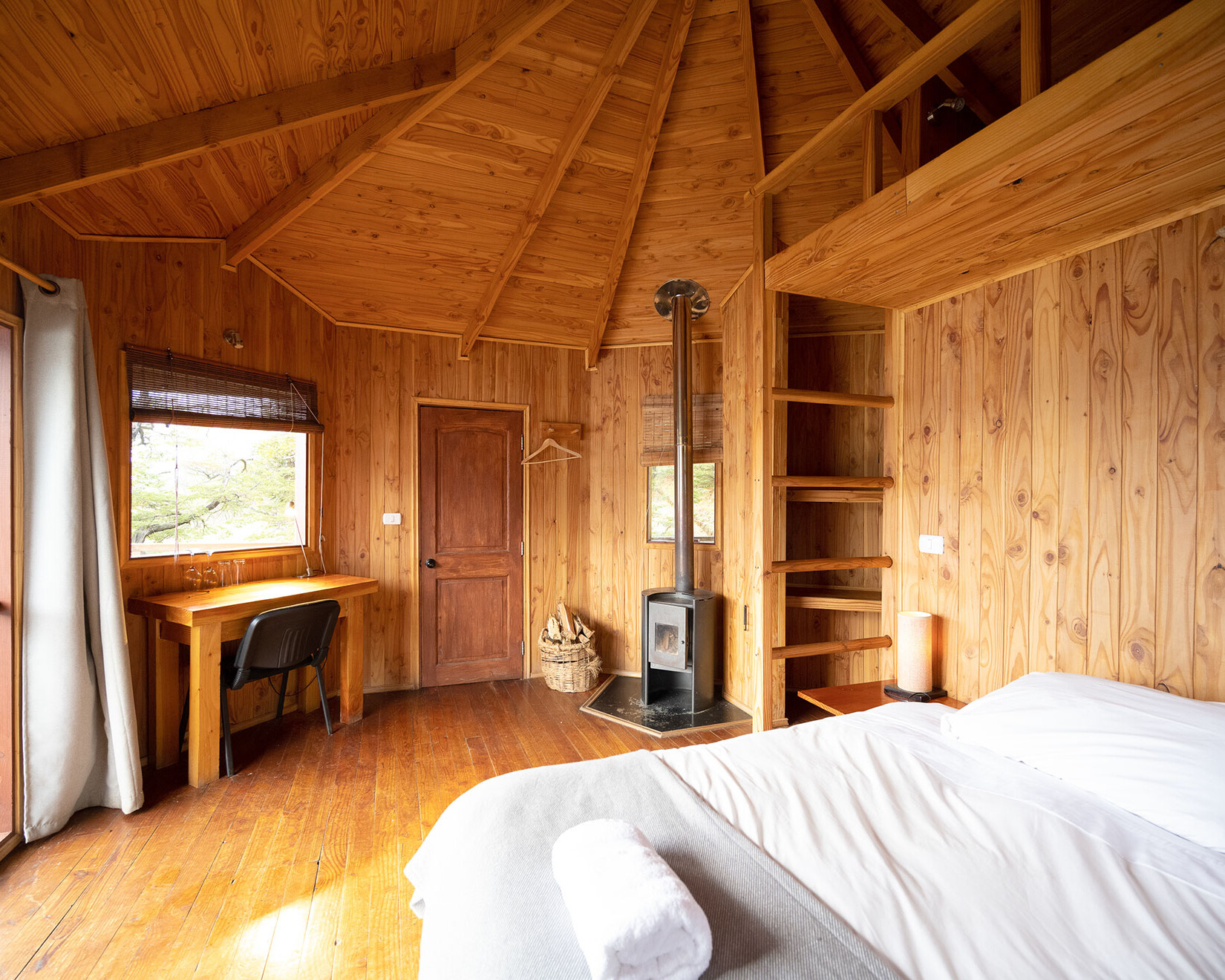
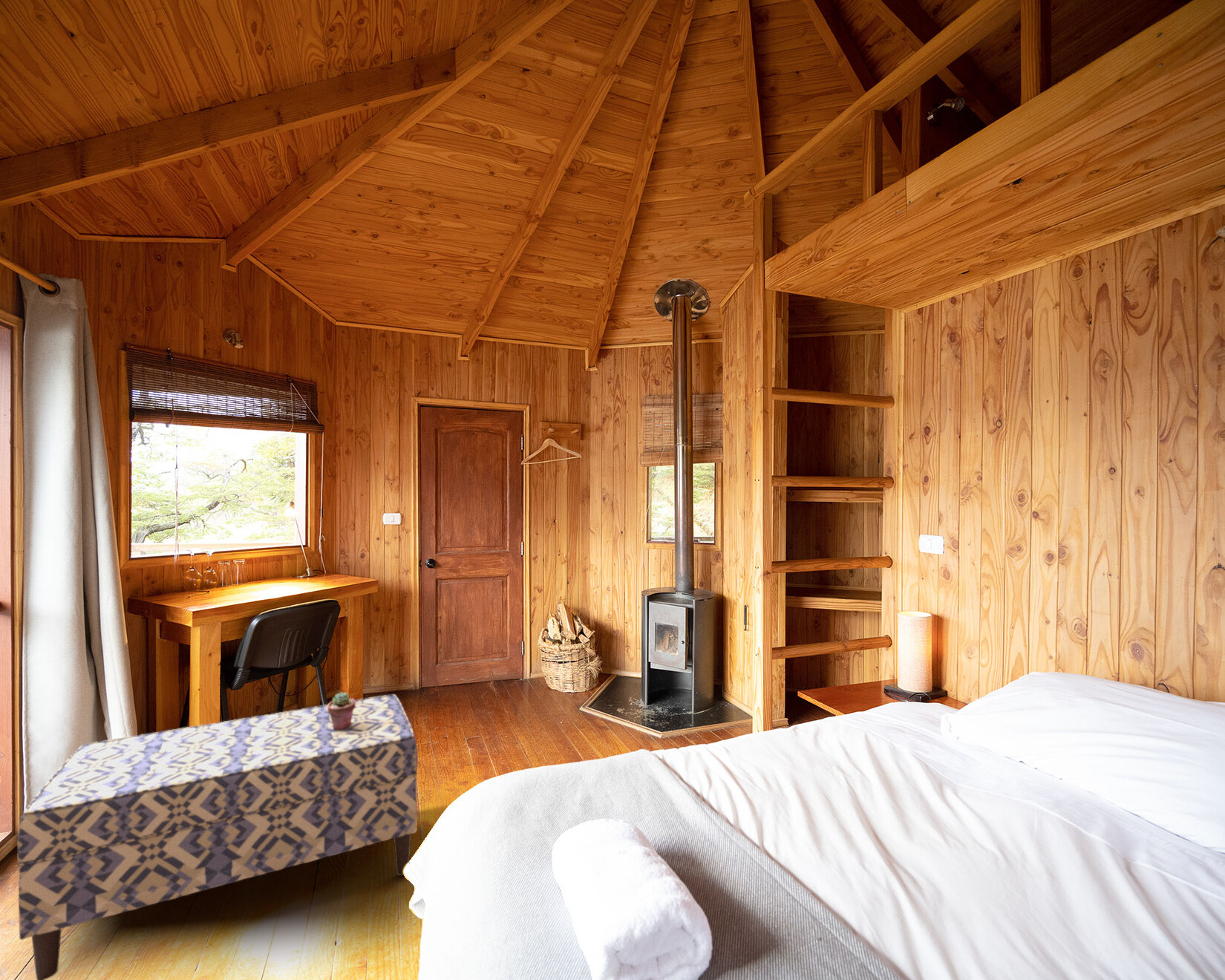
+ potted succulent [327,691,356,730]
+ bench [16,693,419,980]
